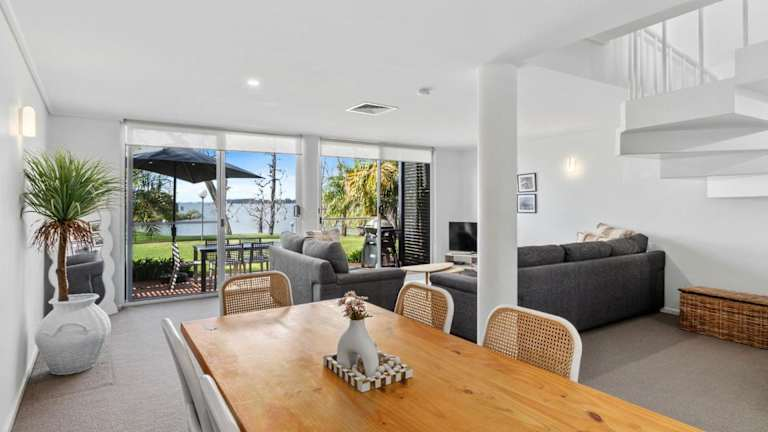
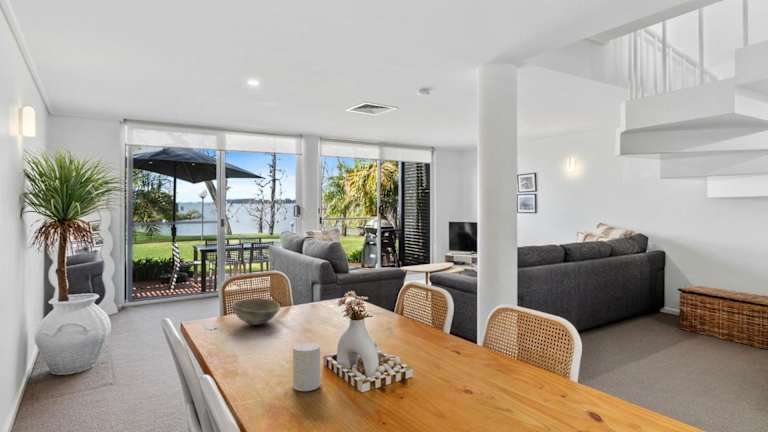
+ bowl [231,297,281,326]
+ cup [292,342,321,392]
